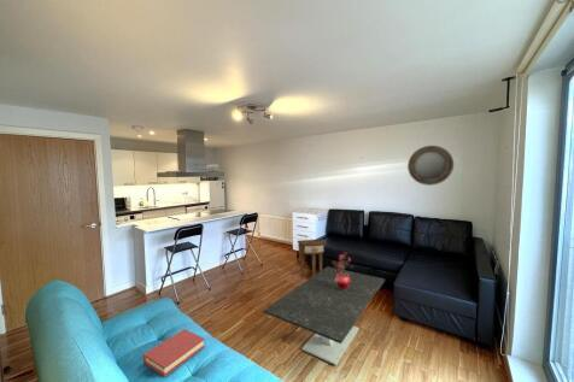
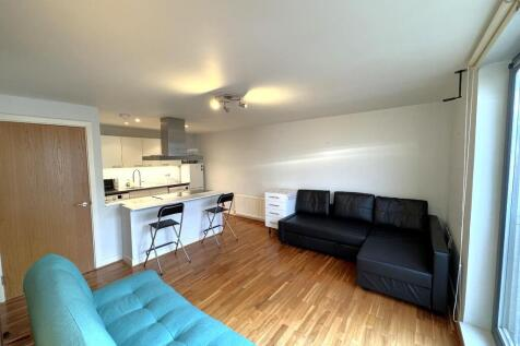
- potted plant [332,252,355,290]
- coffee table [263,265,386,366]
- home mirror [406,145,455,187]
- side table [297,239,327,278]
- hardback book [142,328,206,378]
